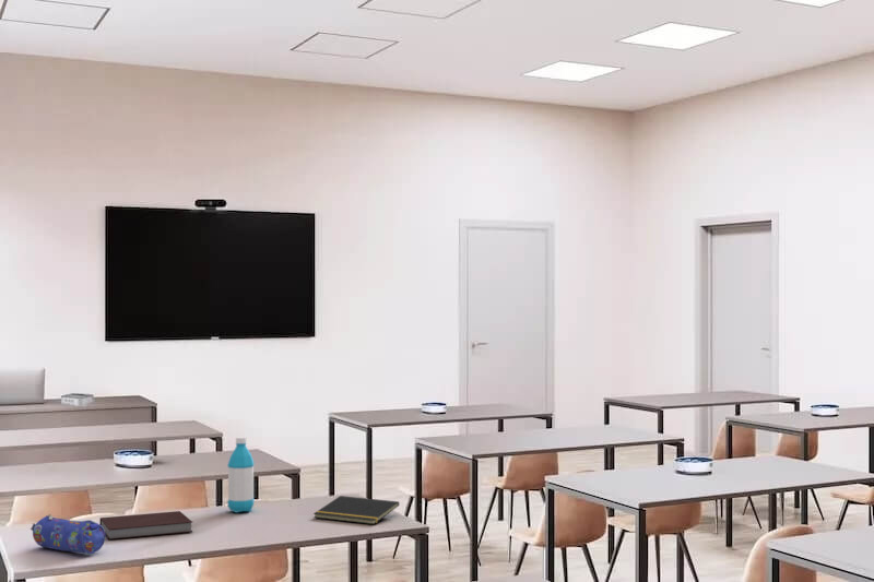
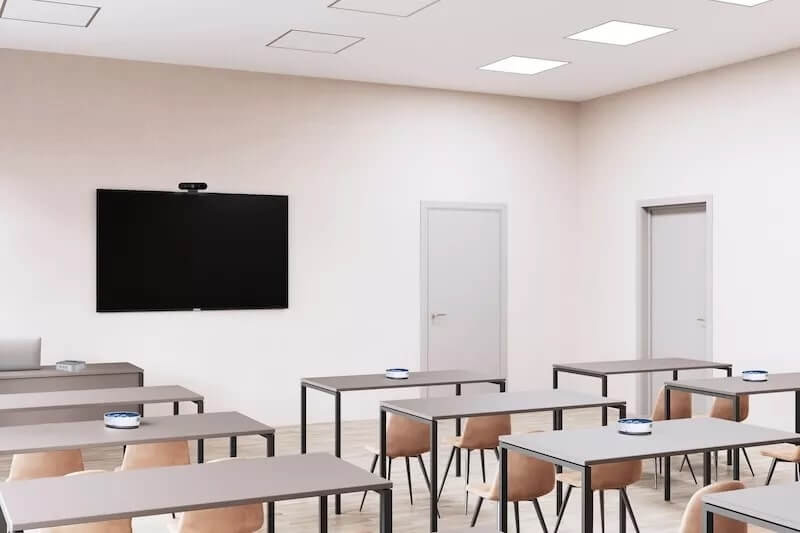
- water bottle [226,436,256,514]
- notepad [312,495,400,525]
- notebook [98,510,193,541]
- pencil case [29,513,106,555]
